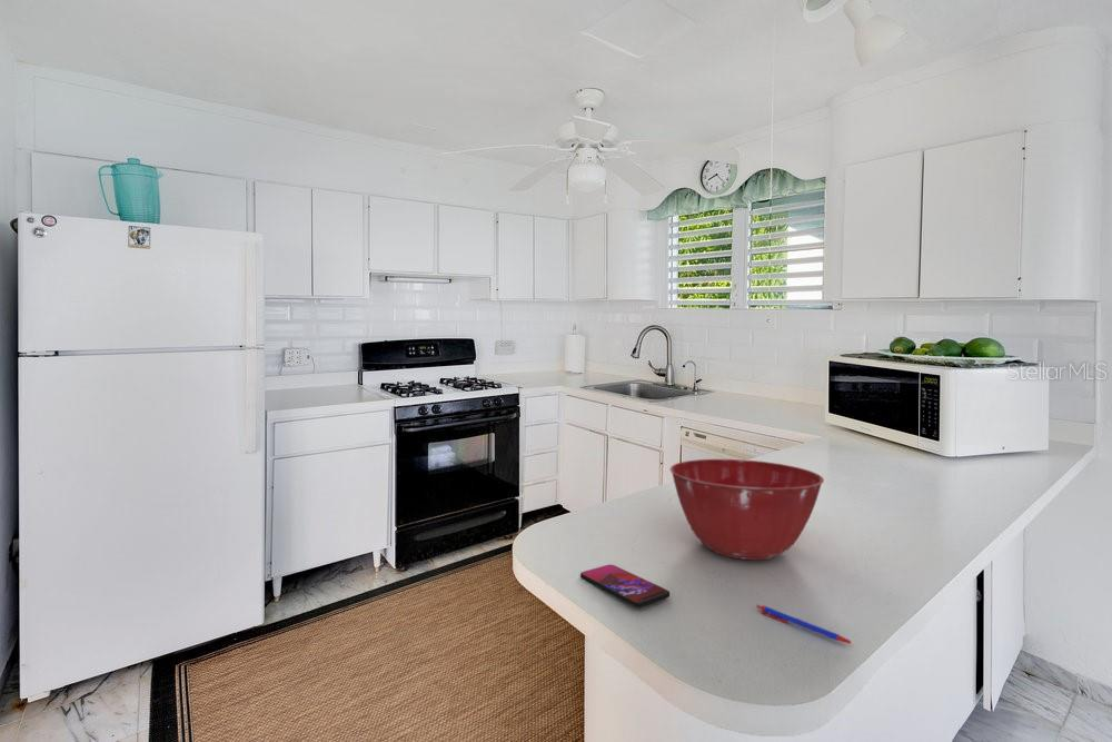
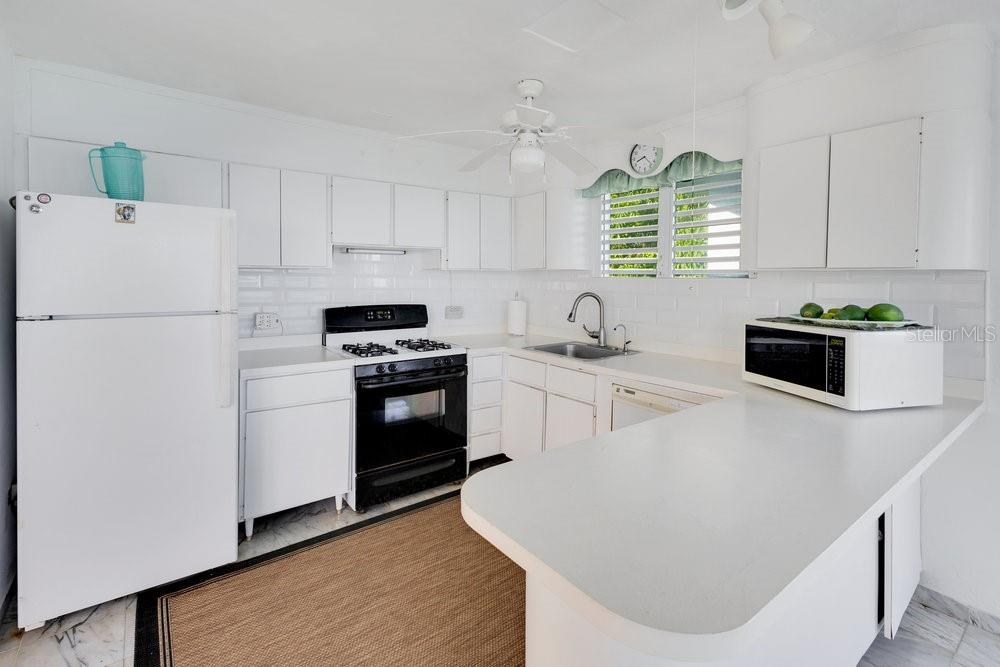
- smartphone [579,564,671,609]
- pen [755,604,855,645]
- mixing bowl [669,458,825,561]
